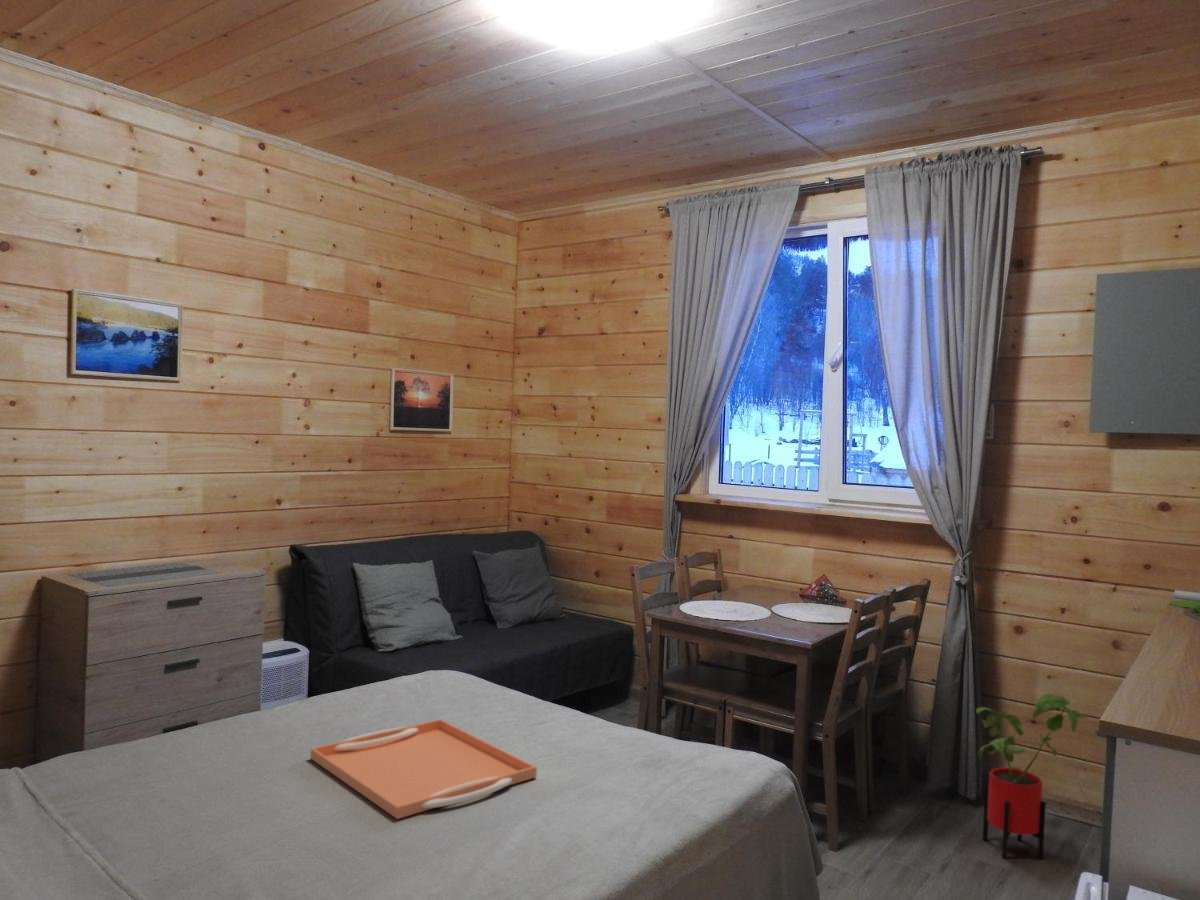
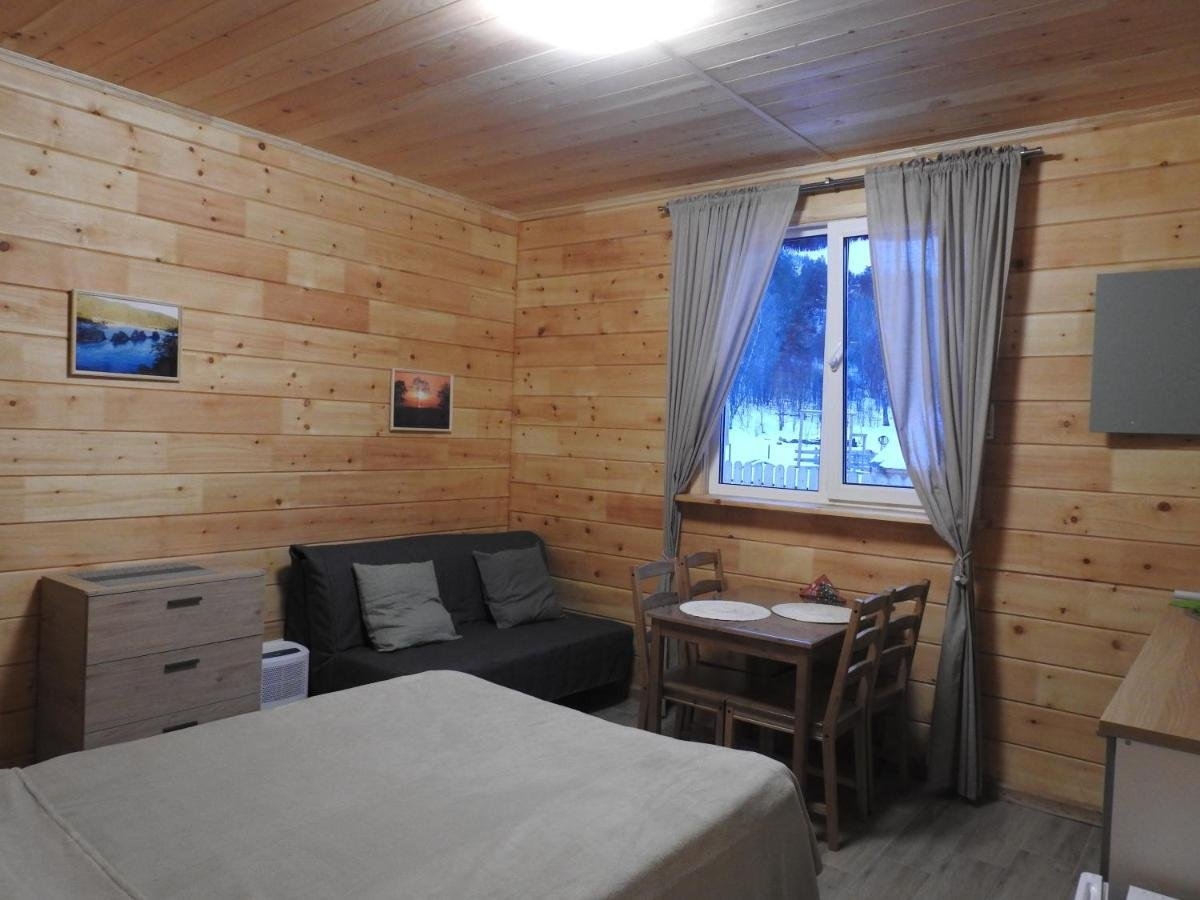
- serving tray [309,718,538,820]
- house plant [975,692,1089,859]
